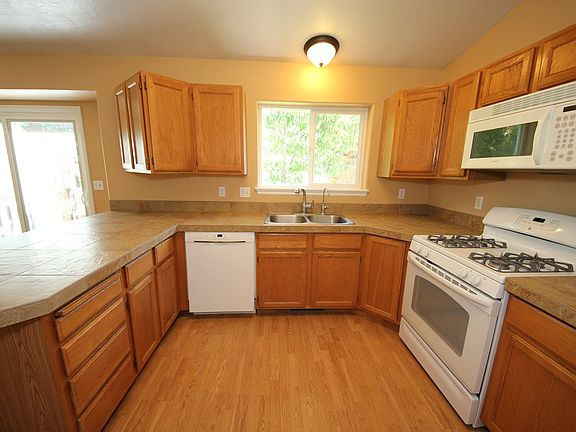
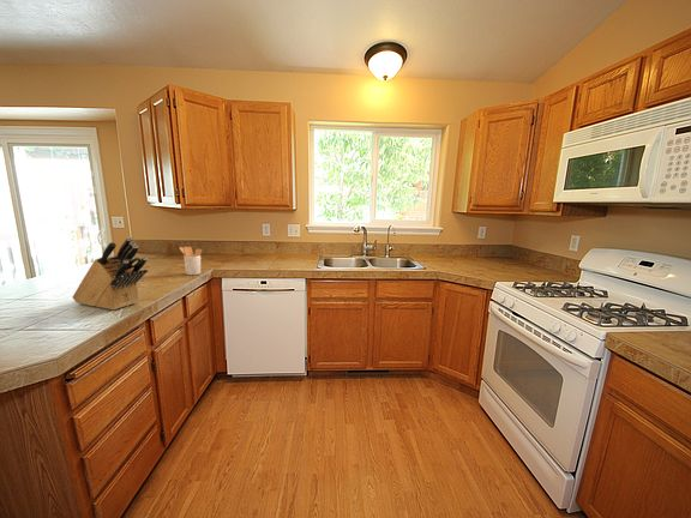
+ utensil holder [179,246,203,276]
+ knife block [72,236,149,311]
